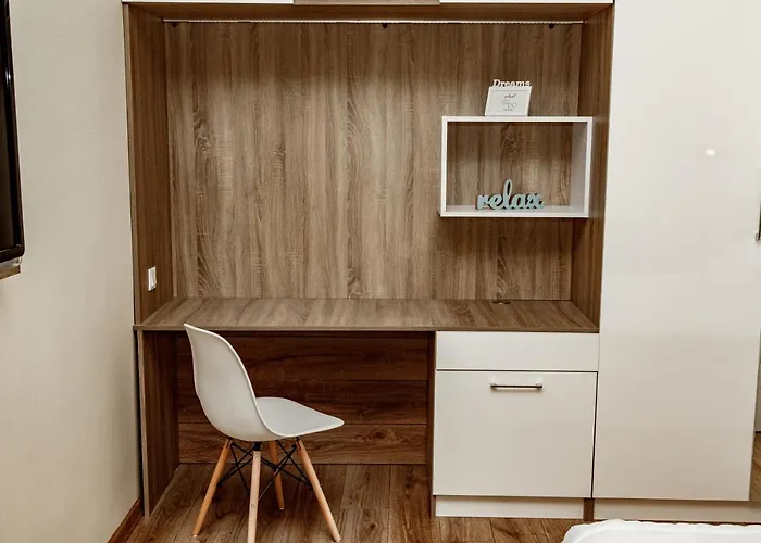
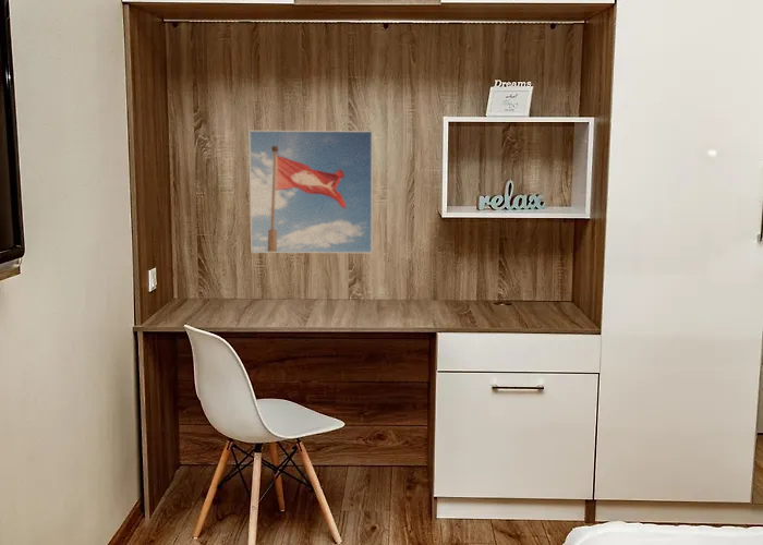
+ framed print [247,130,374,254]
